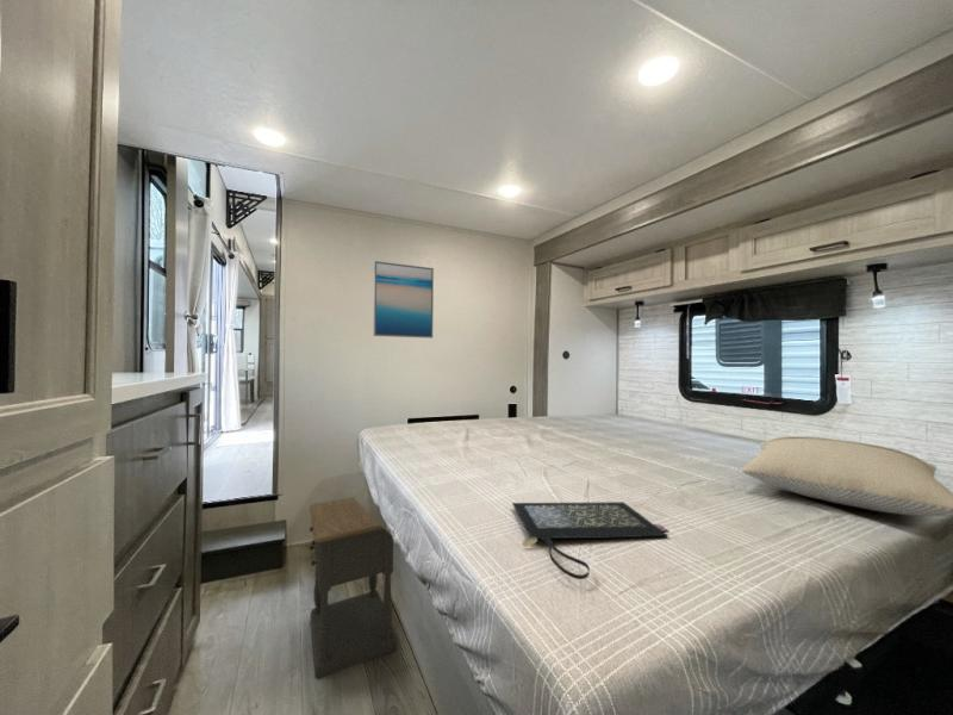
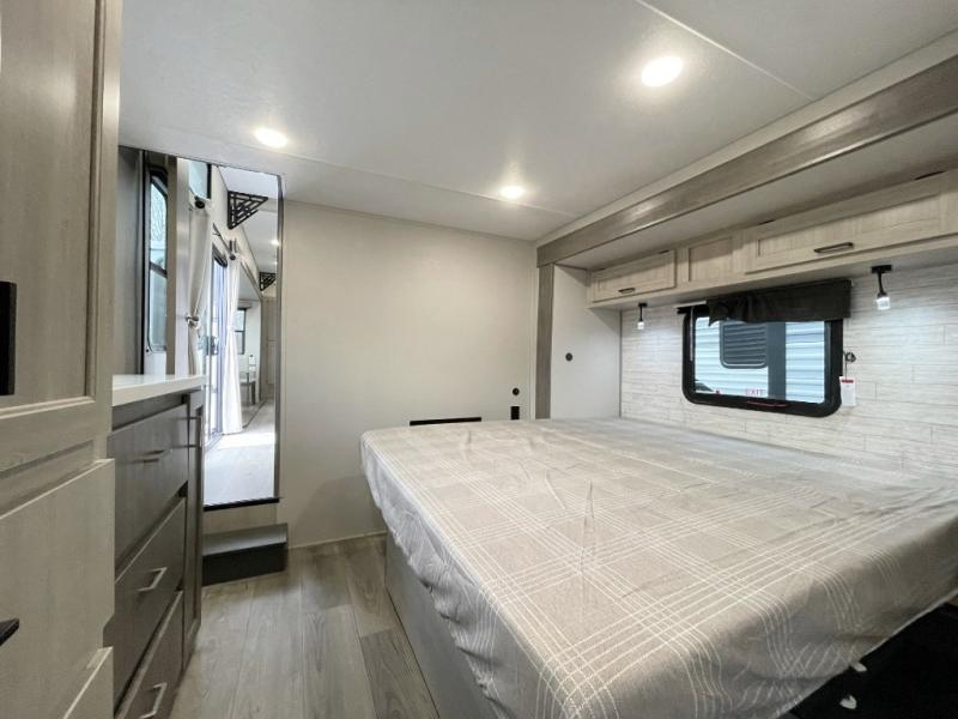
- clutch bag [511,500,669,580]
- wall art [373,260,435,340]
- nightstand [309,496,398,679]
- pillow [740,435,953,517]
